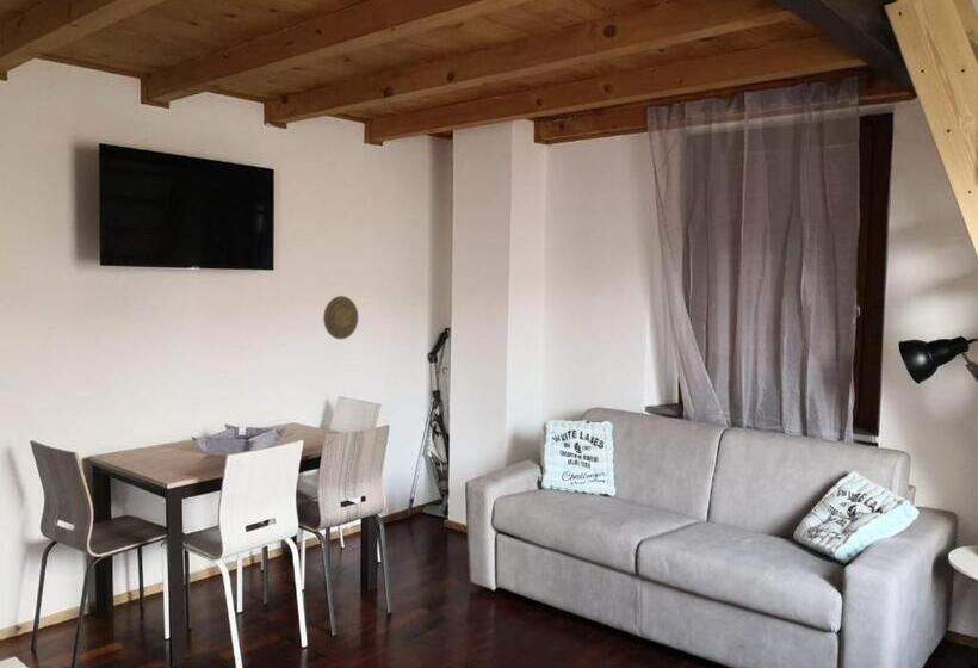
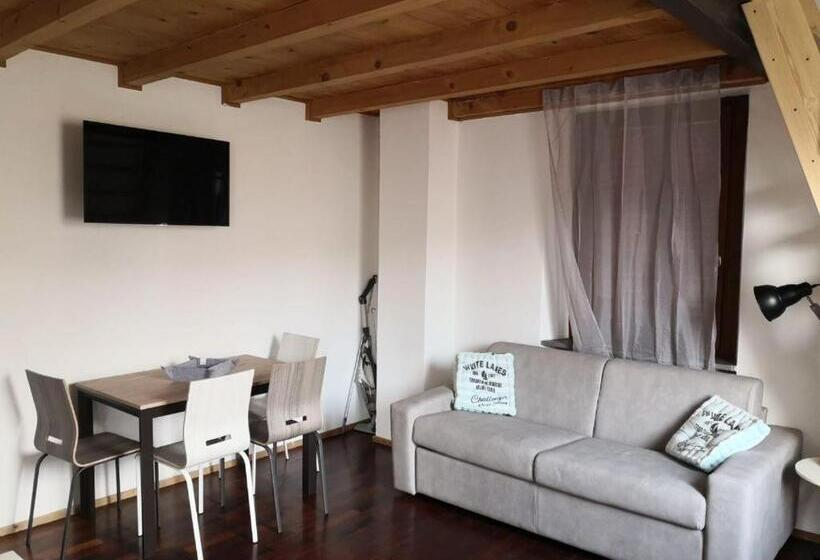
- decorative plate [322,295,359,340]
